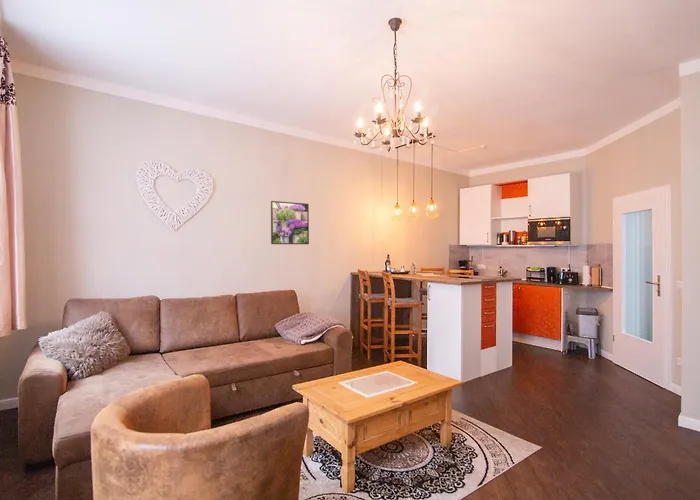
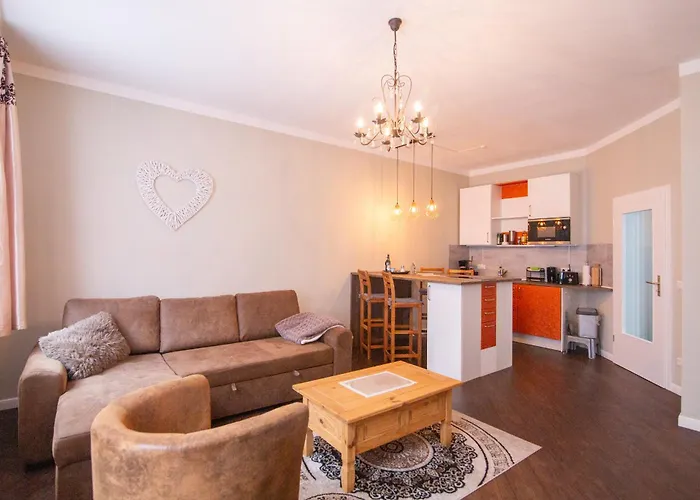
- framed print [270,200,310,245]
